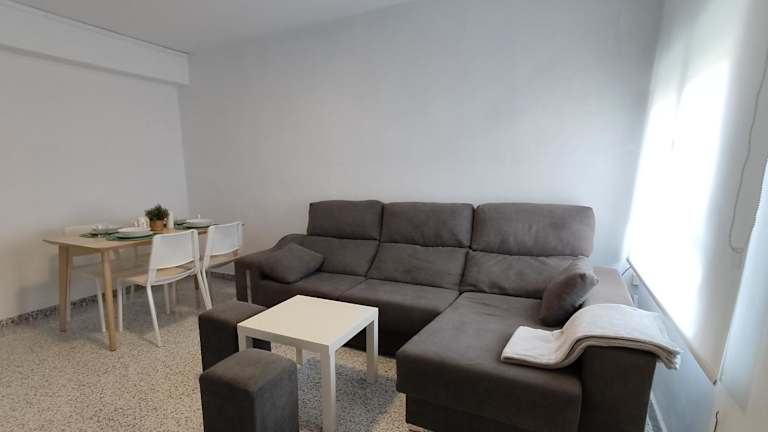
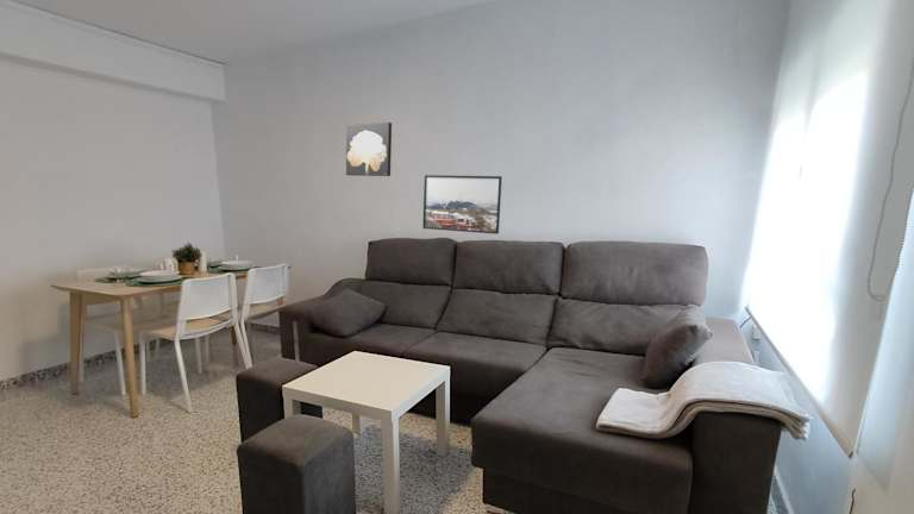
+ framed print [421,174,503,236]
+ wall art [345,121,393,177]
